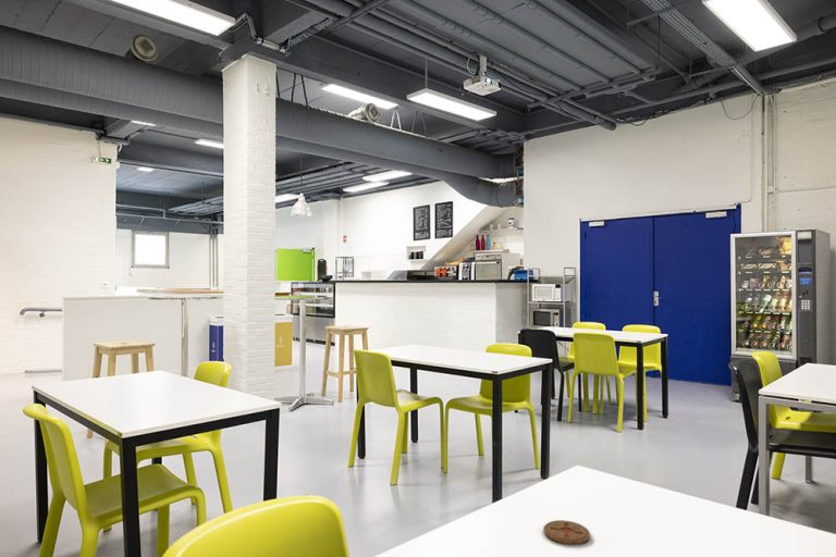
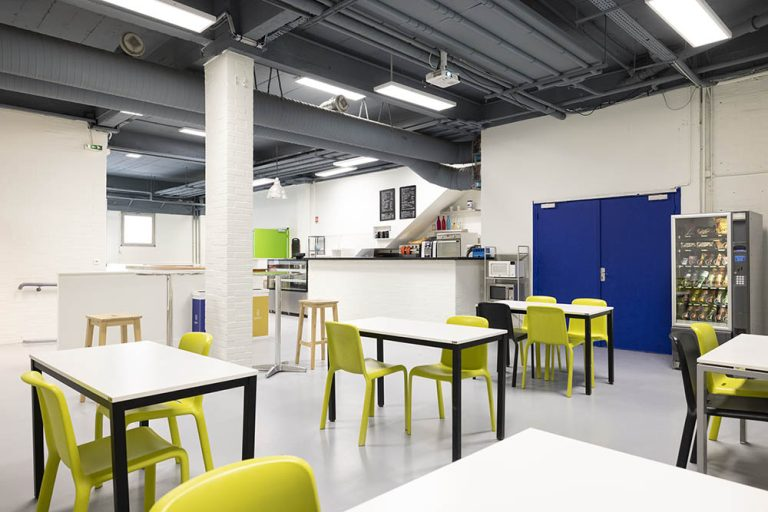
- coaster [542,519,591,545]
